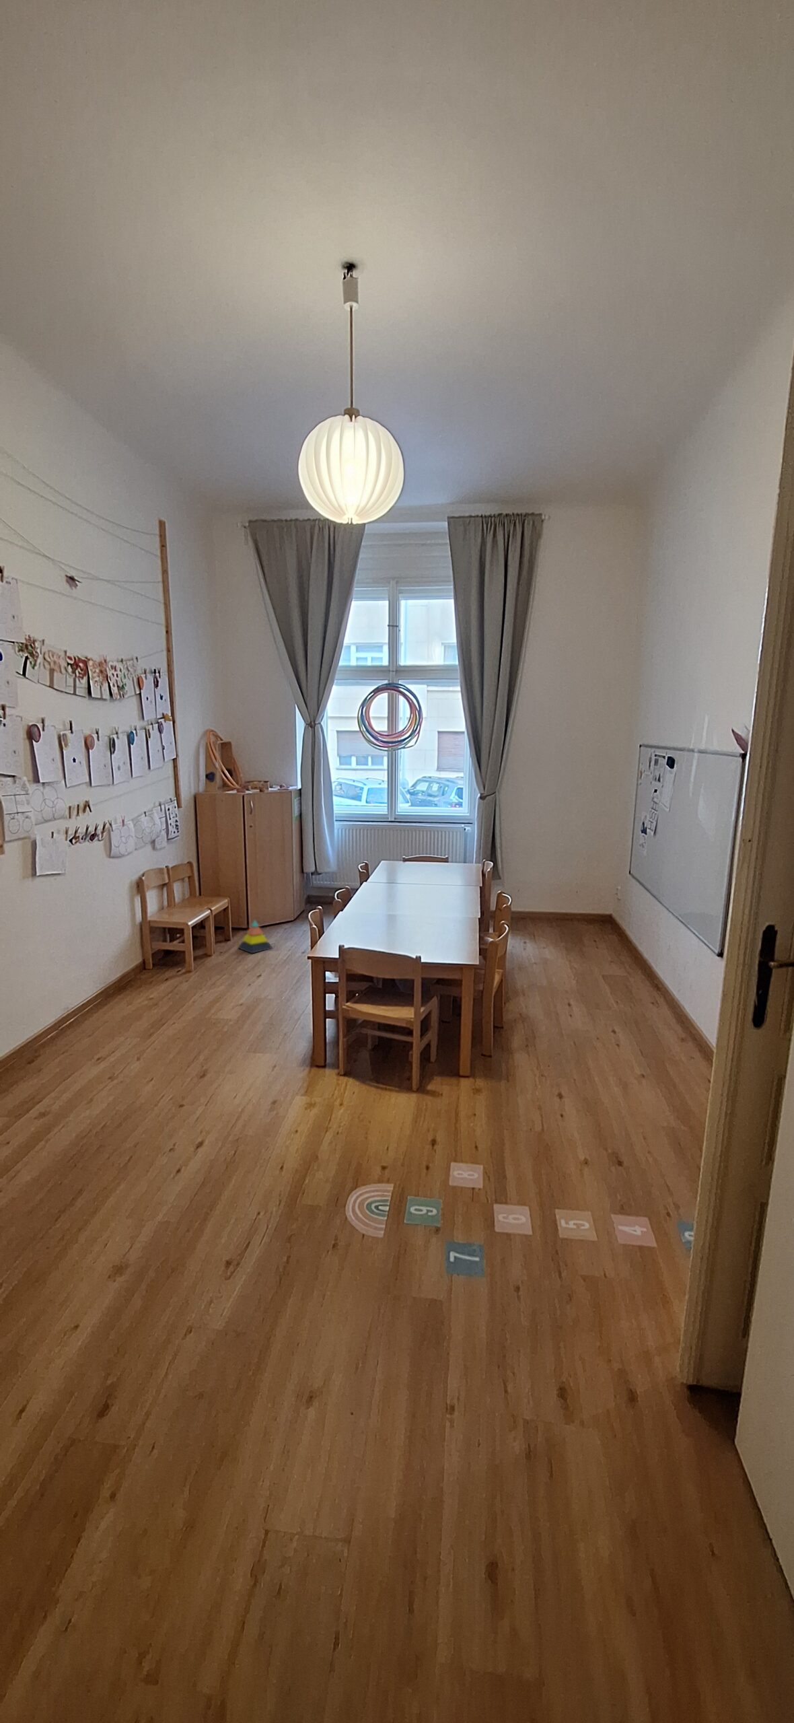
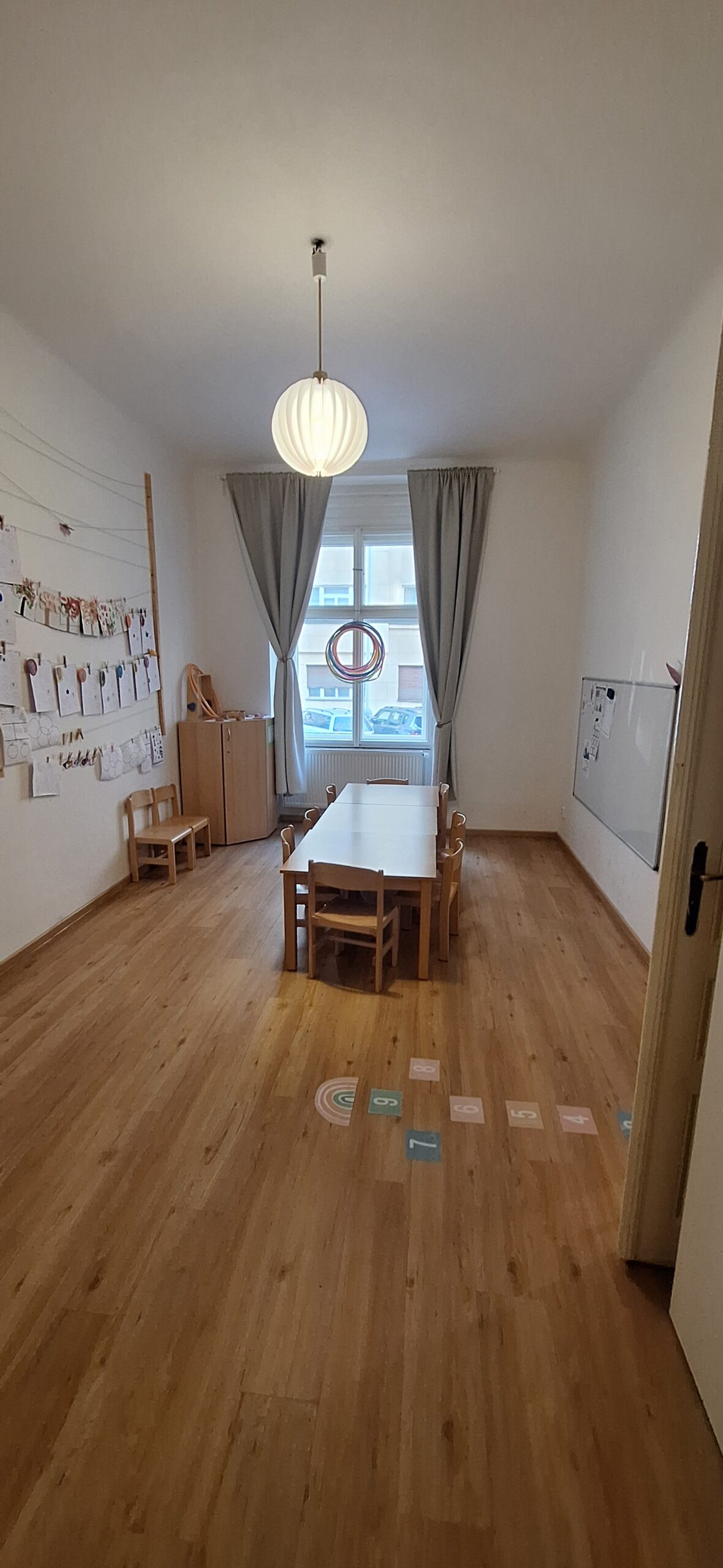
- stacking toy [237,920,273,955]
